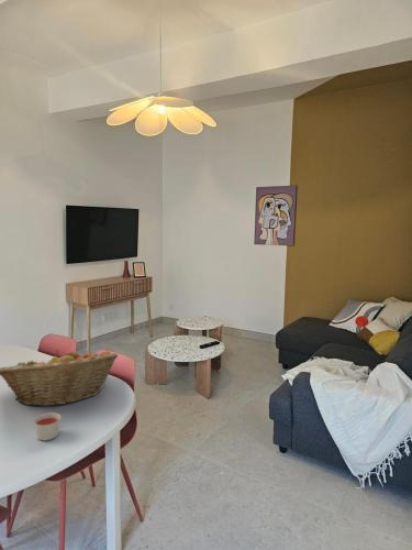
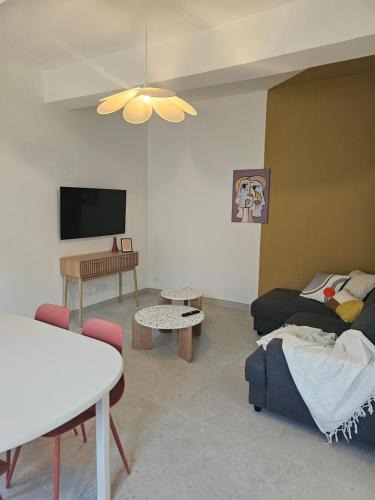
- candle [32,411,62,441]
- fruit basket [0,349,119,407]
